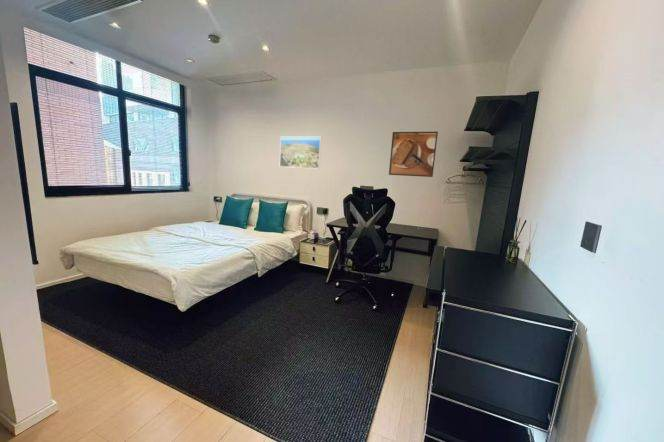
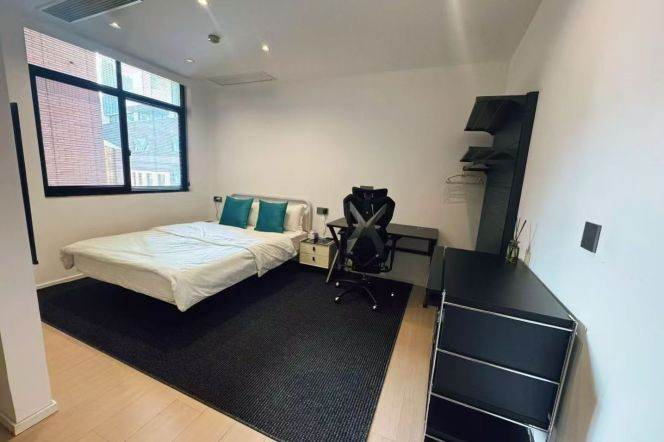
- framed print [279,135,322,170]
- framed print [388,131,439,178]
